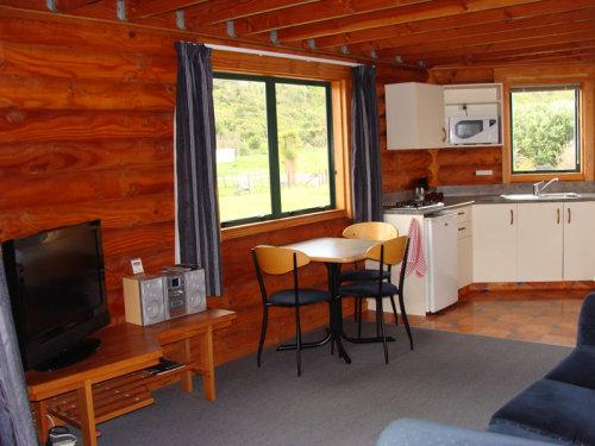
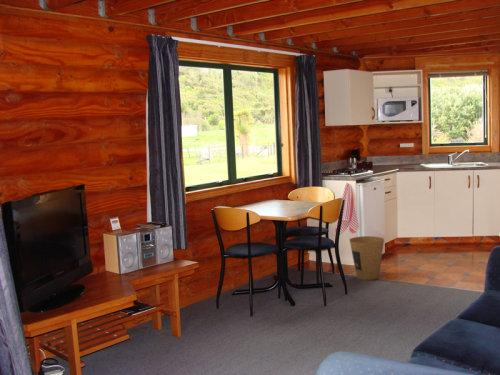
+ trash can [349,235,385,281]
